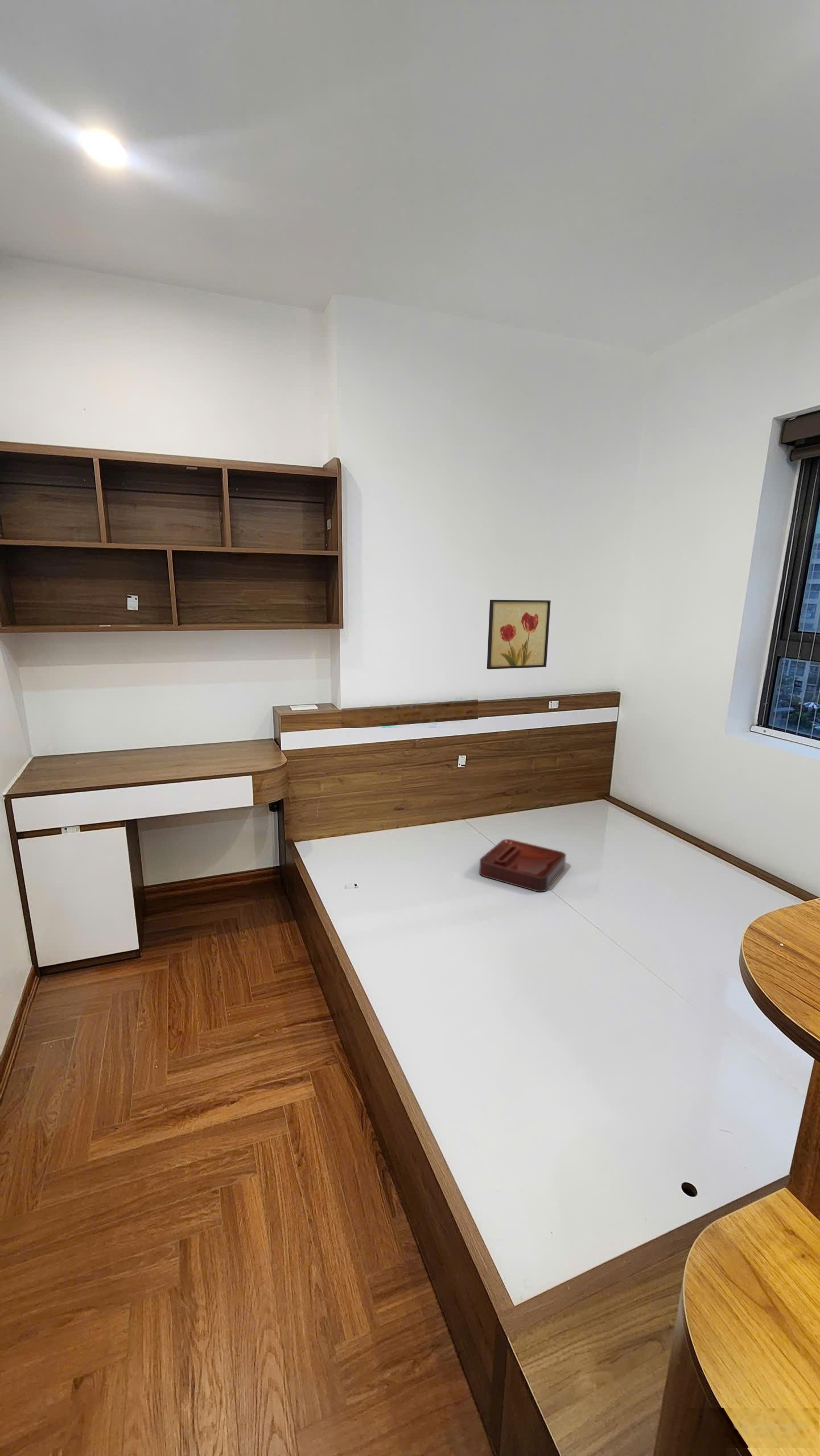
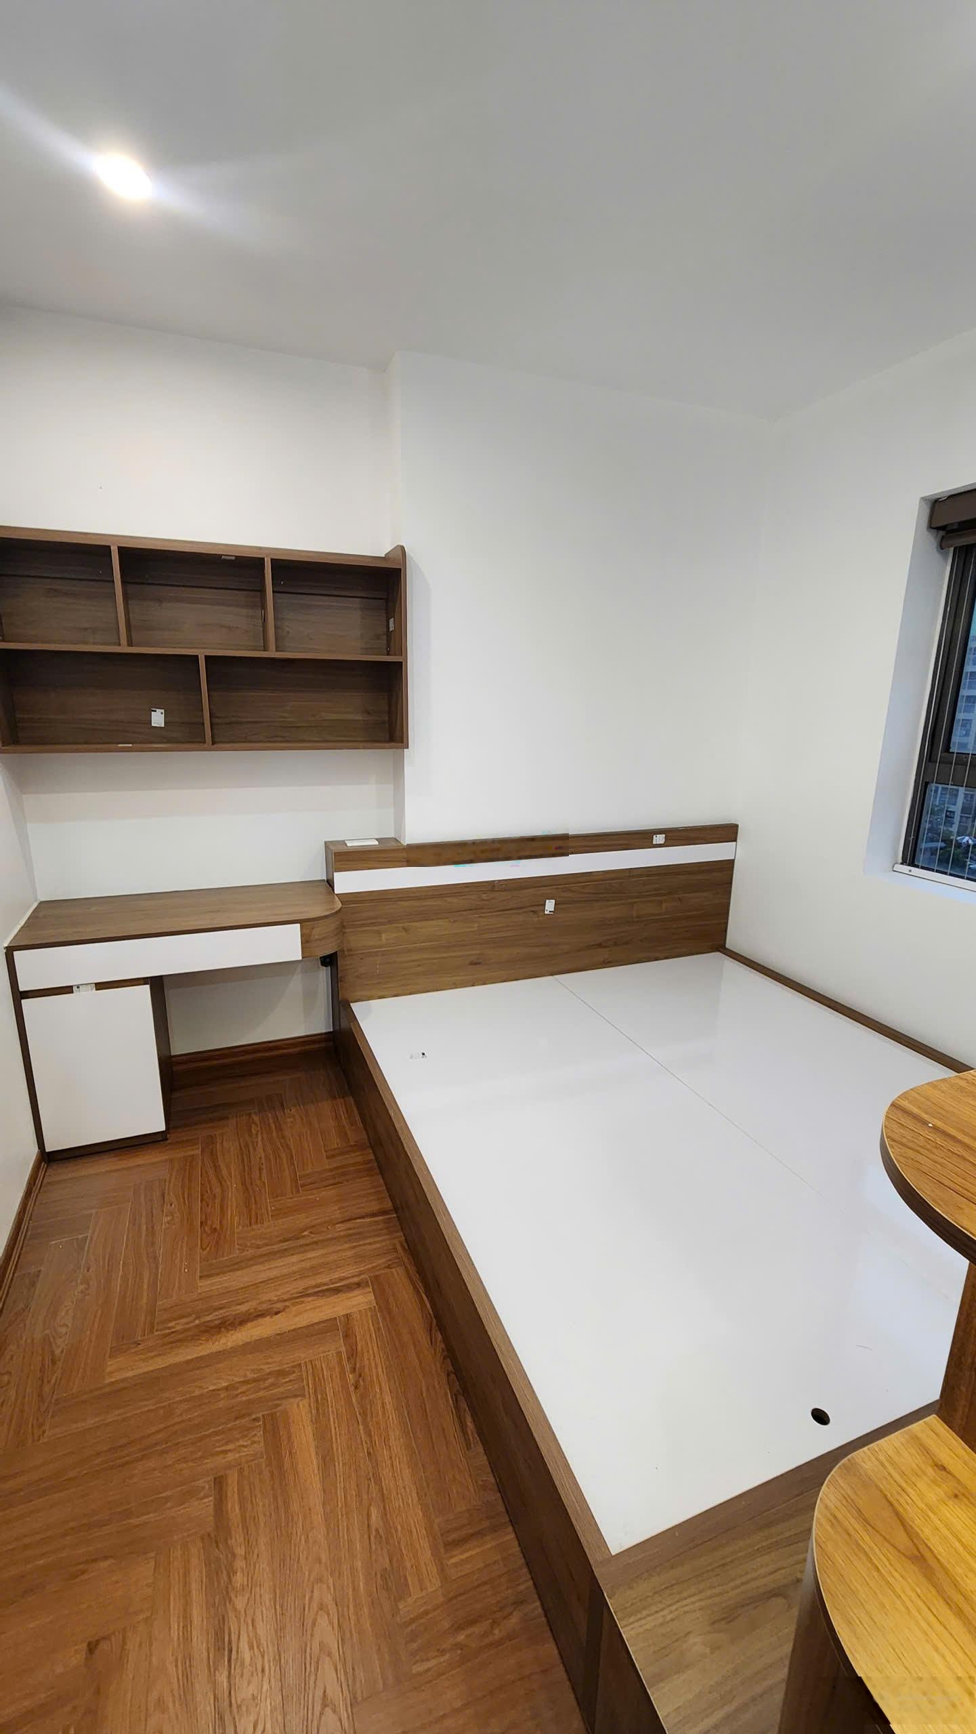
- decorative tray [479,838,567,892]
- wall art [487,599,551,670]
